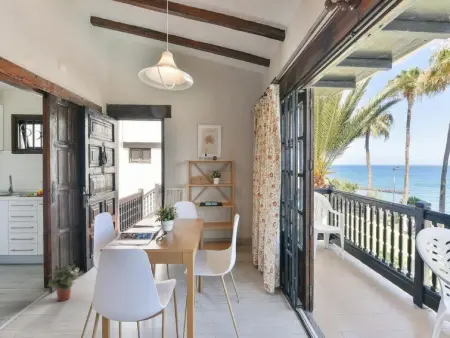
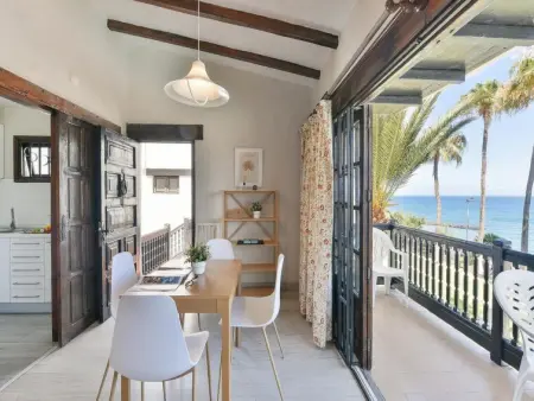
- potted plant [47,264,84,302]
